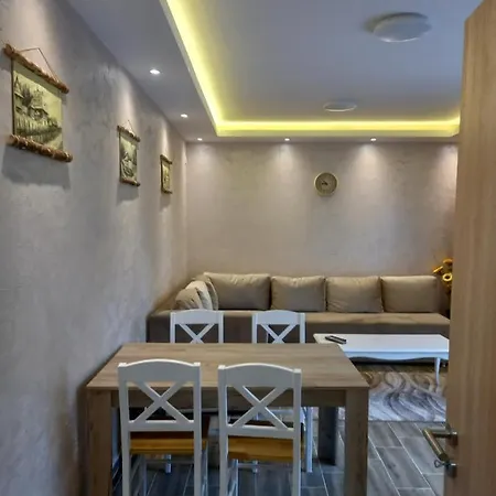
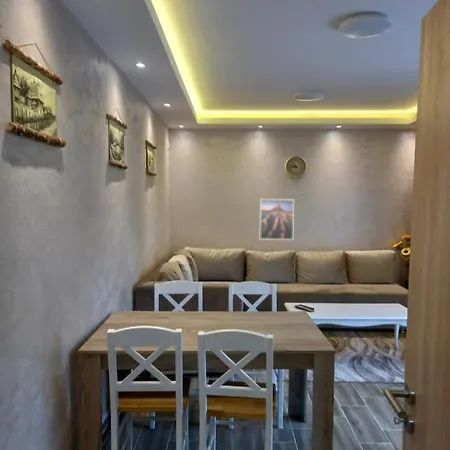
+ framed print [259,198,295,241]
